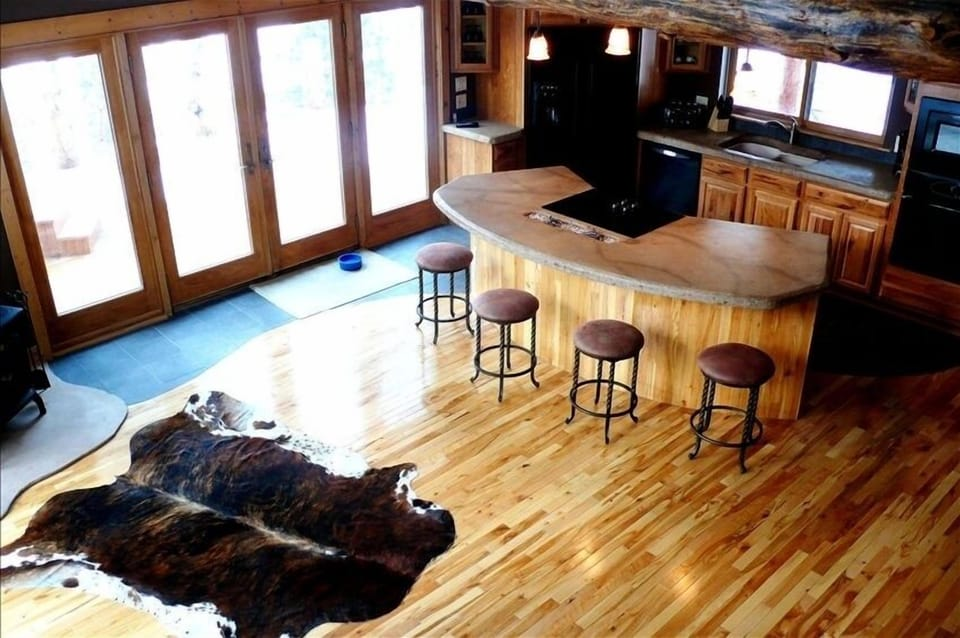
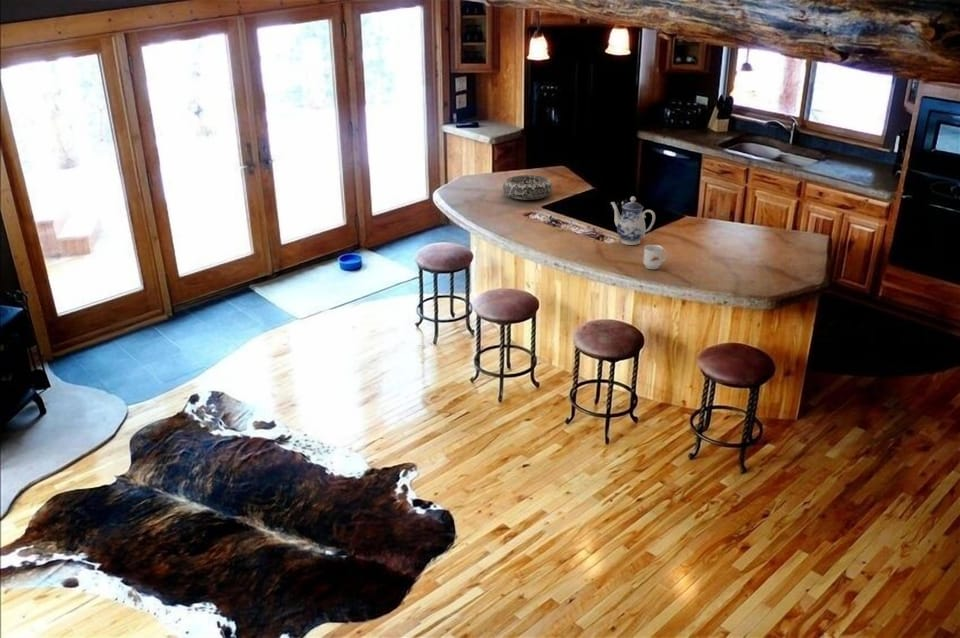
+ teapot [610,196,656,246]
+ decorative bowl [502,174,554,201]
+ mug [642,244,668,270]
